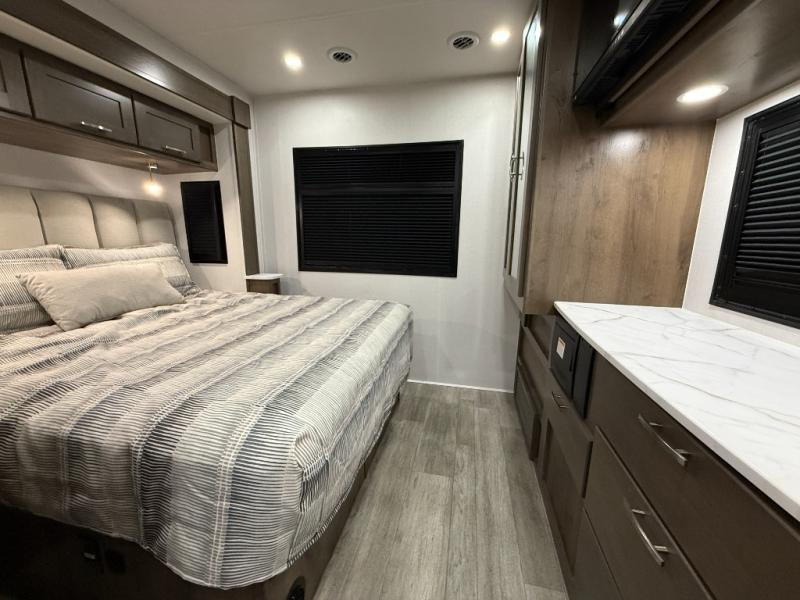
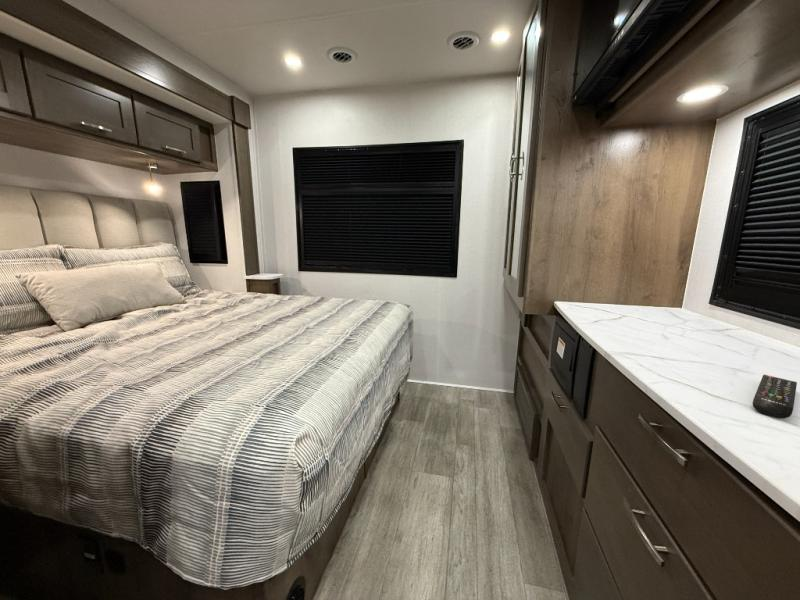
+ remote control [752,374,798,420]
